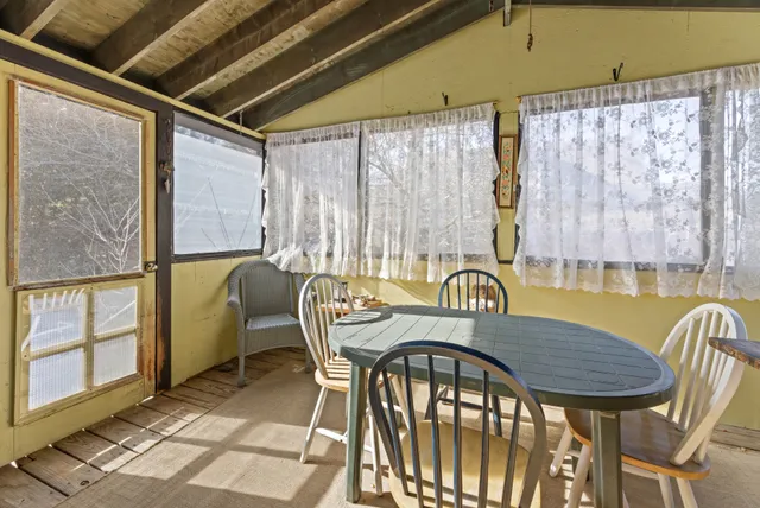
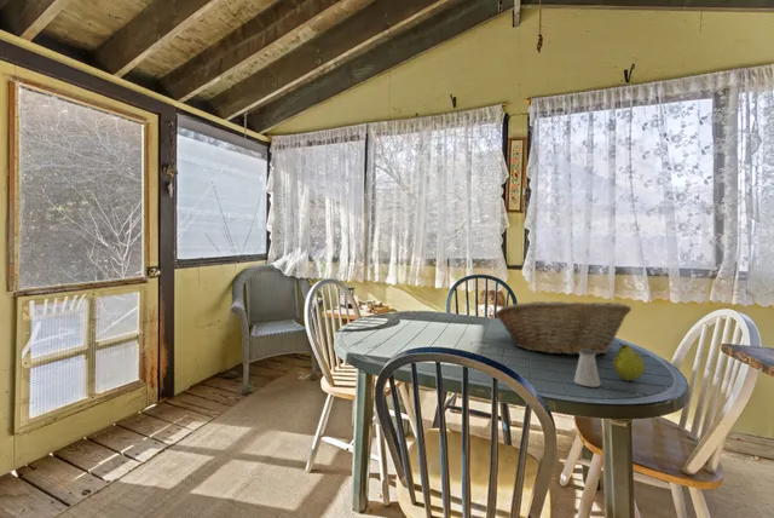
+ saltshaker [573,350,602,388]
+ fruit [612,343,646,382]
+ fruit basket [493,300,633,357]
